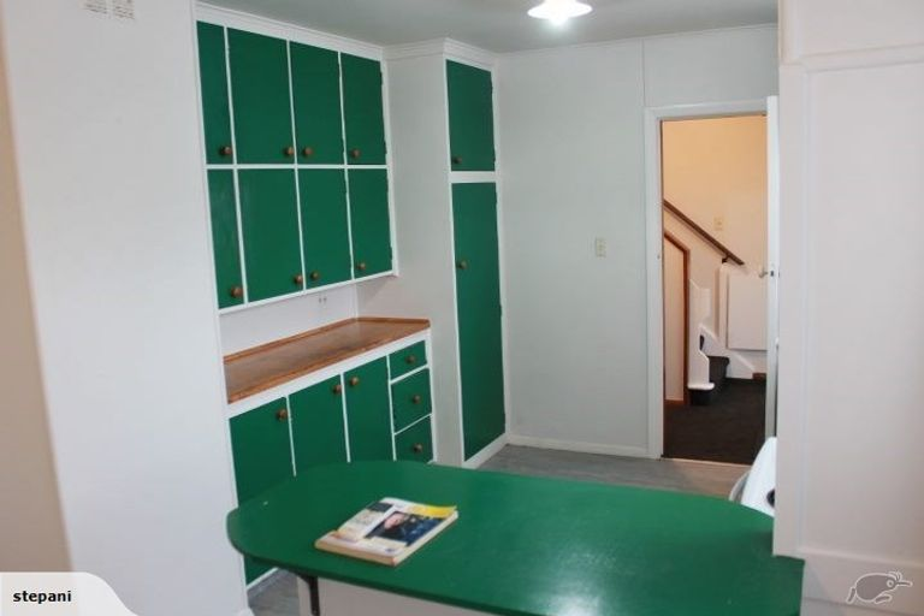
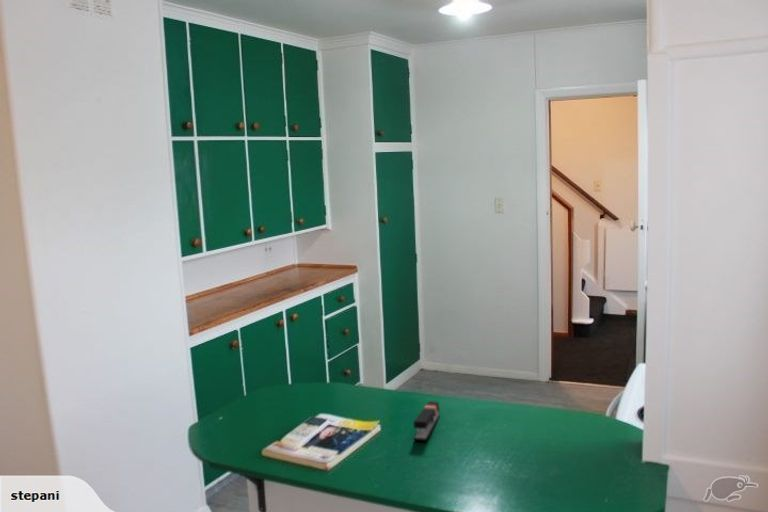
+ stapler [413,400,441,442]
